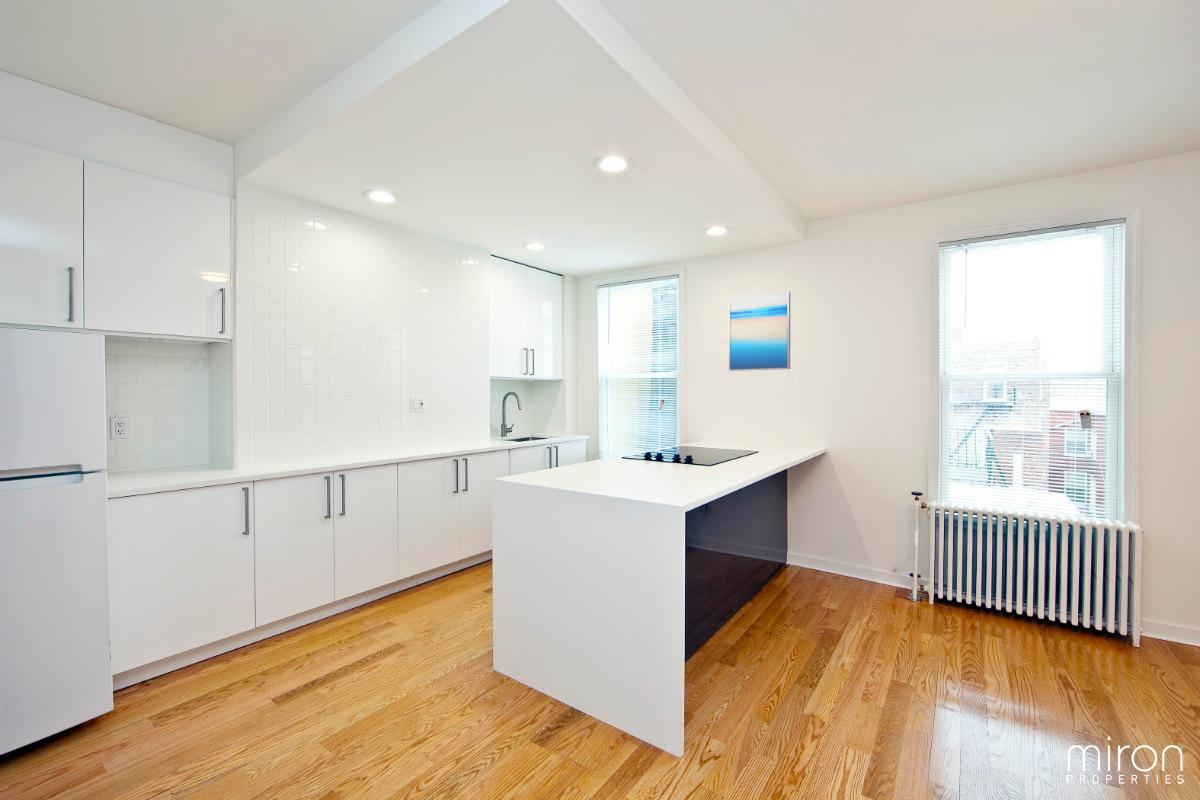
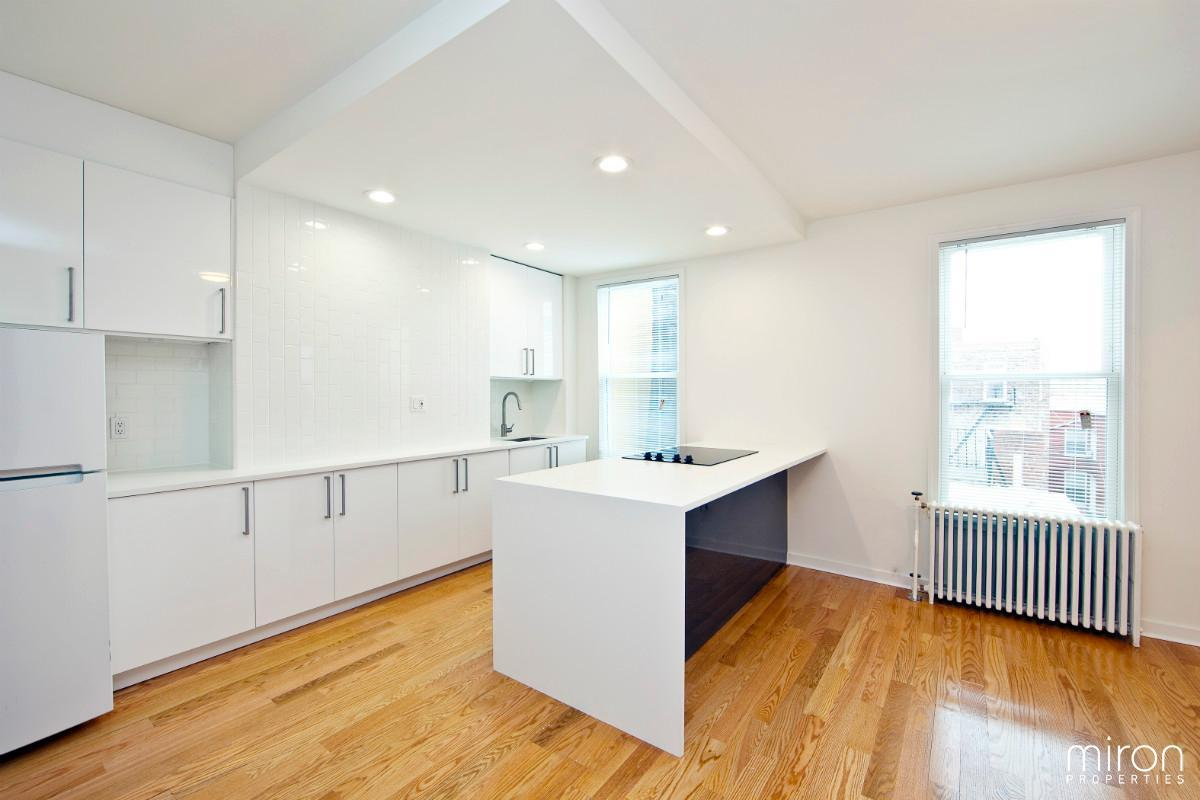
- wall art [728,291,791,372]
